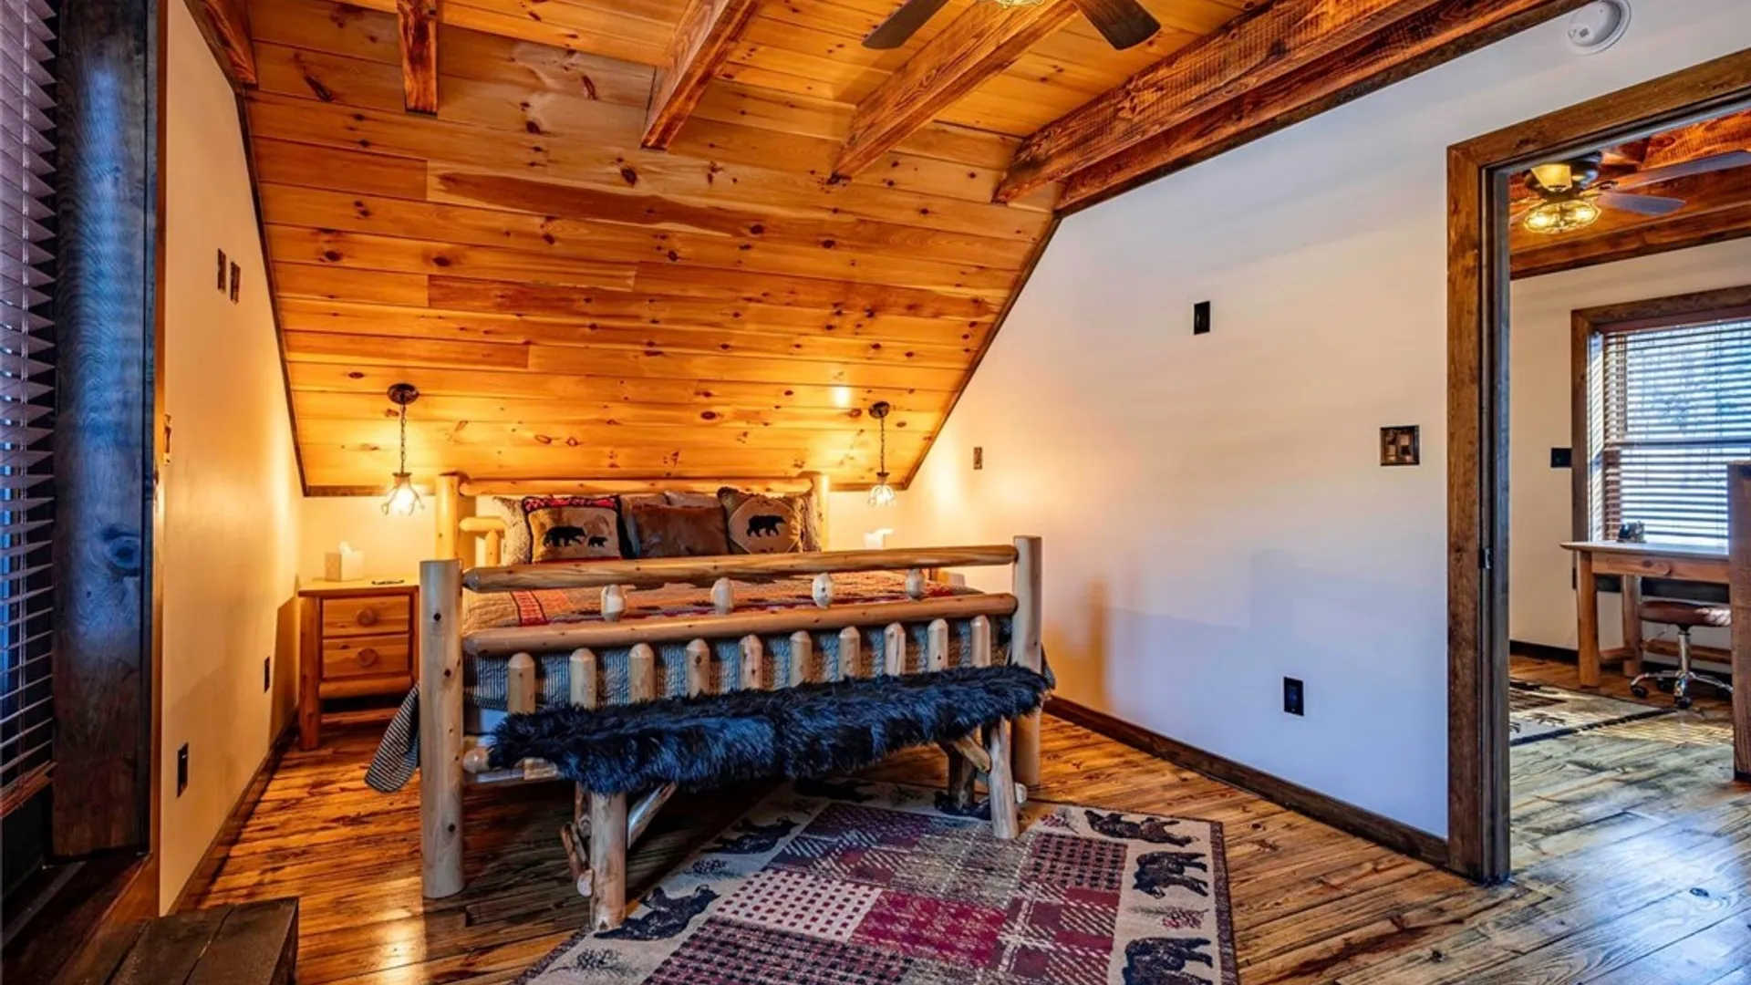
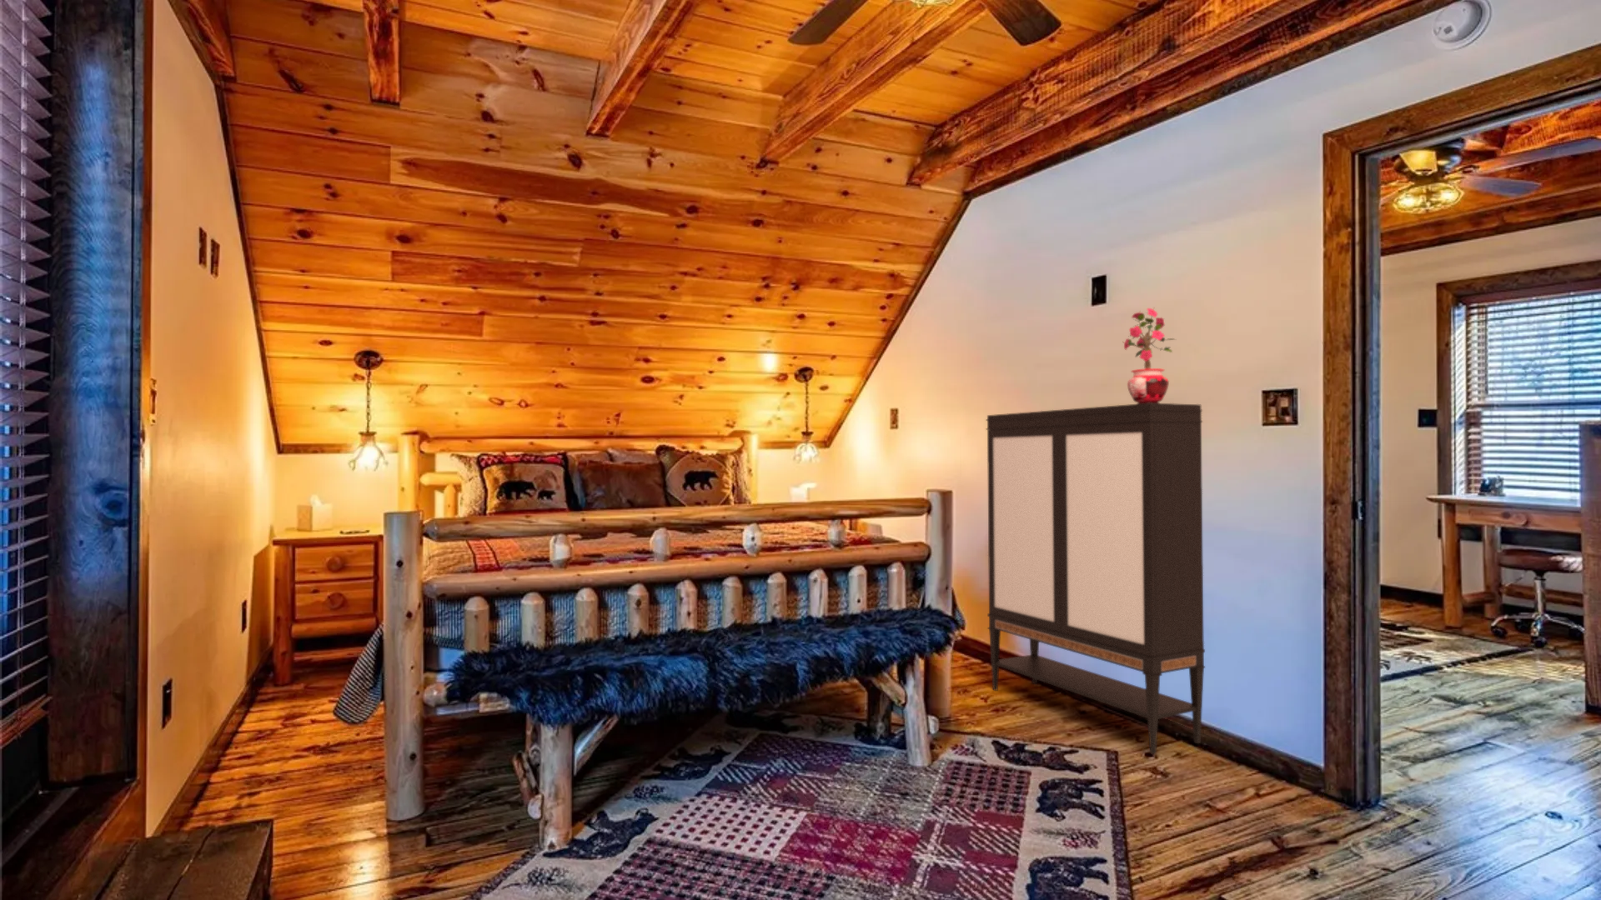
+ storage cabinet [985,402,1206,756]
+ potted plant [1123,307,1177,404]
